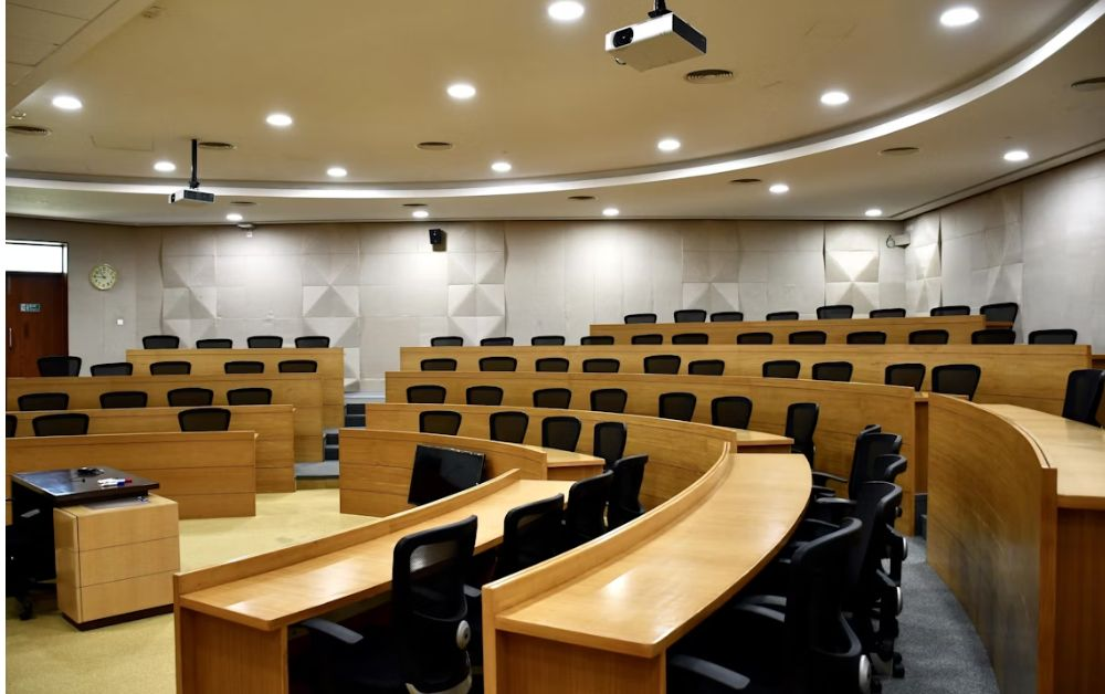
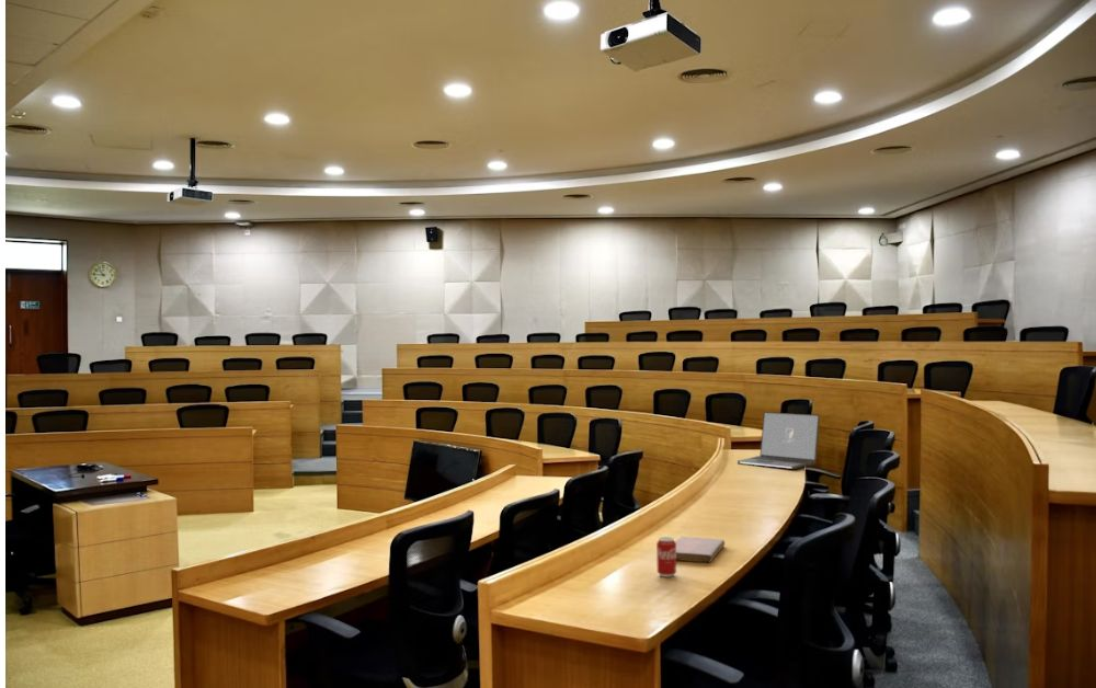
+ beverage can [655,536,677,578]
+ laptop [737,411,821,470]
+ notebook [674,536,726,563]
